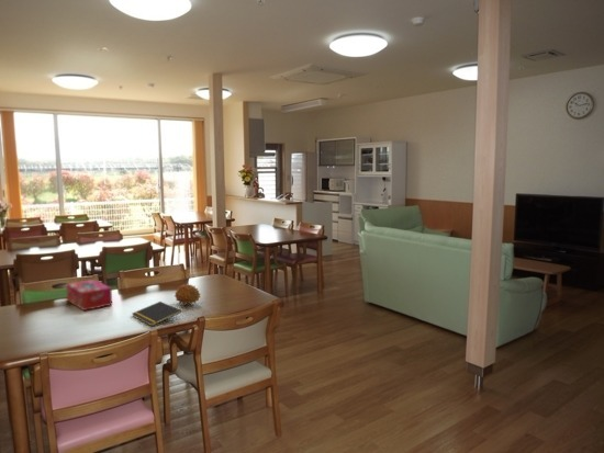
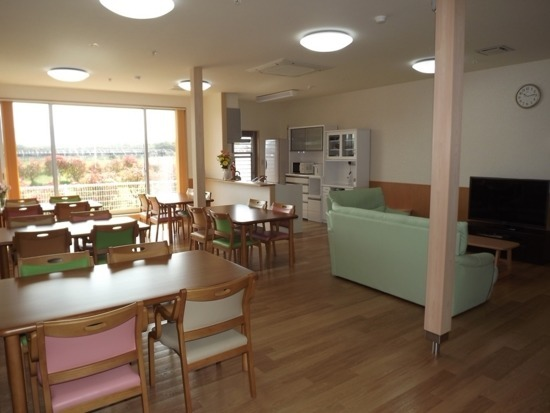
- notepad [132,301,182,327]
- tissue box [65,279,113,312]
- fruit [174,282,202,306]
